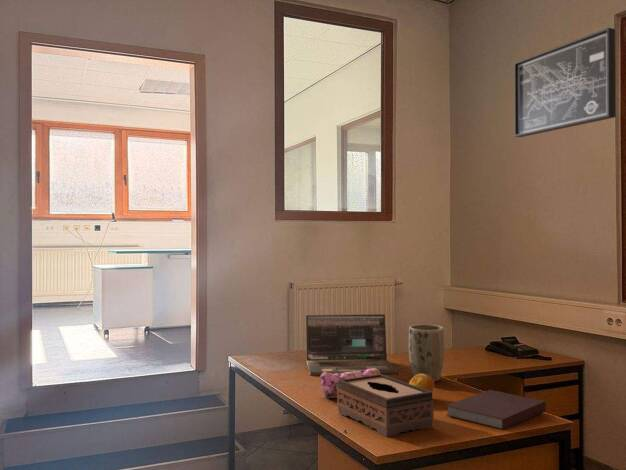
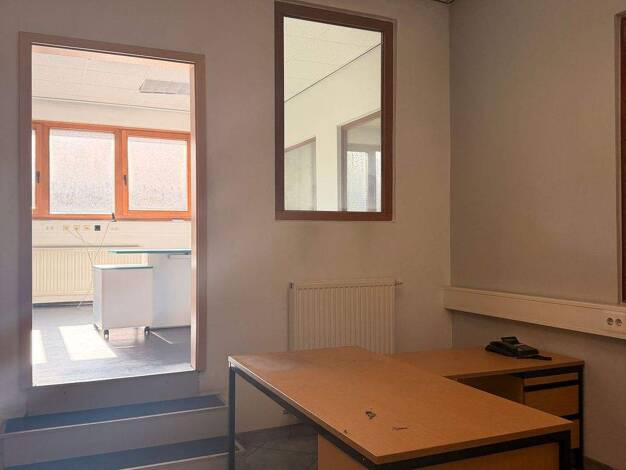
- wall art [513,27,617,138]
- pencil case [319,368,380,399]
- laptop [305,313,399,376]
- notebook [446,389,547,431]
- tissue box [336,374,435,438]
- fruit [408,374,435,393]
- plant pot [408,324,445,383]
